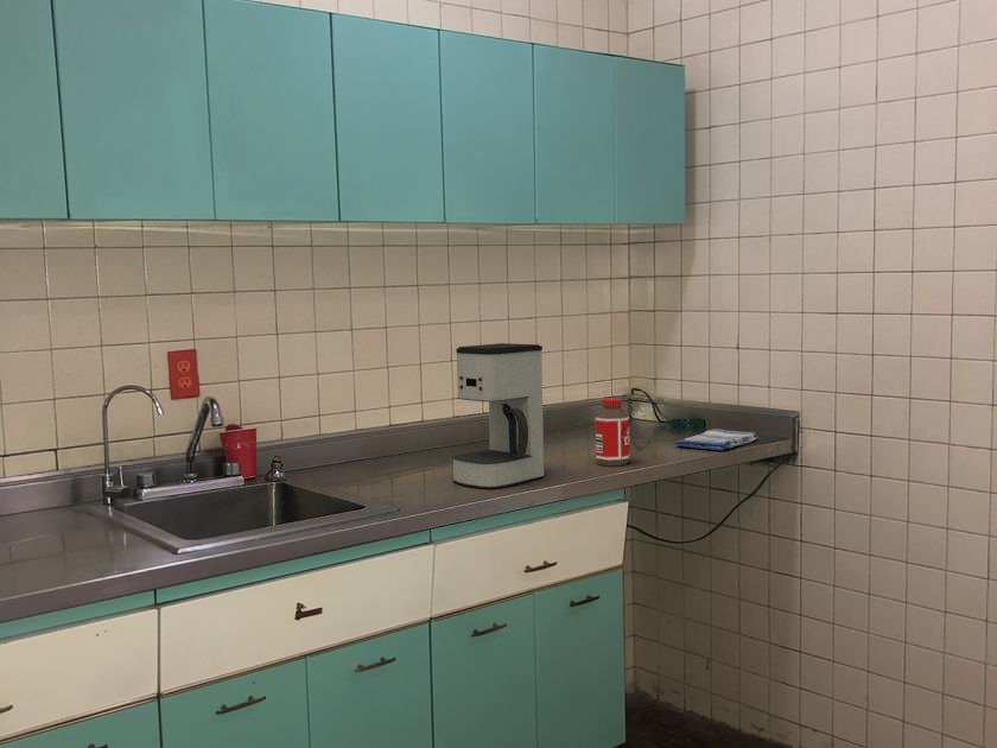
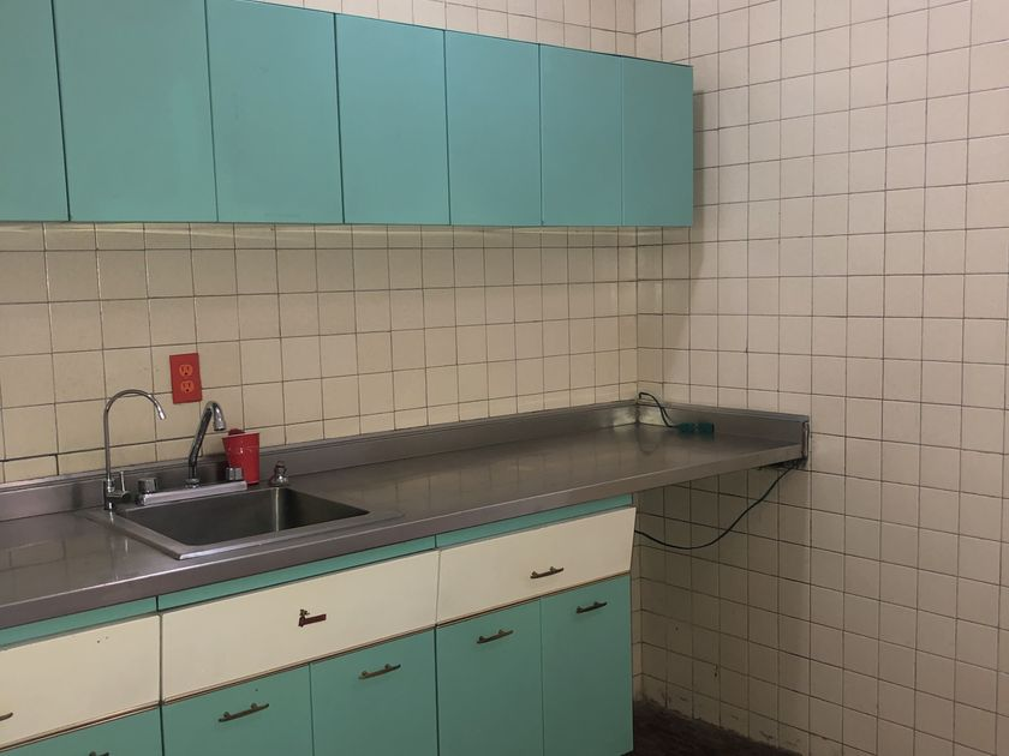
- coffee maker [451,342,546,490]
- dish towel [673,429,758,452]
- bottle [595,398,631,468]
